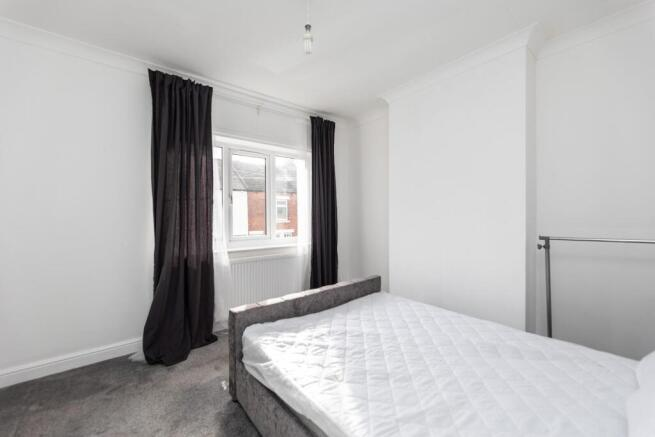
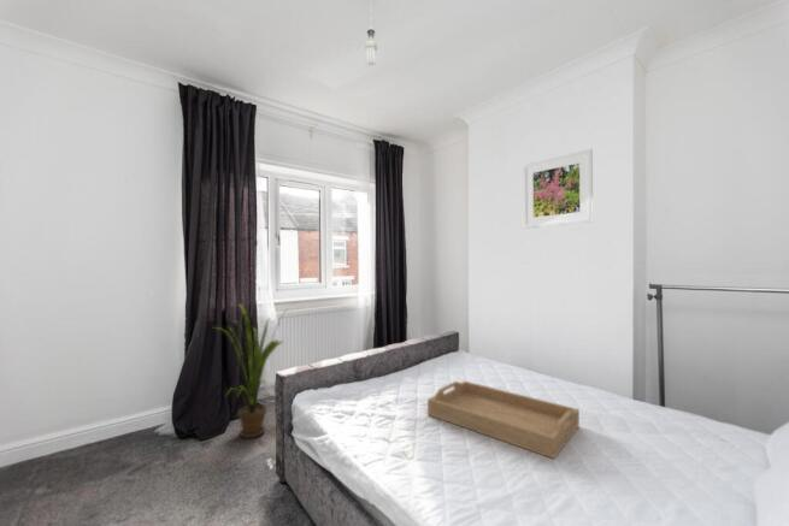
+ serving tray [426,380,581,460]
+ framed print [522,148,594,230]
+ house plant [212,302,290,439]
